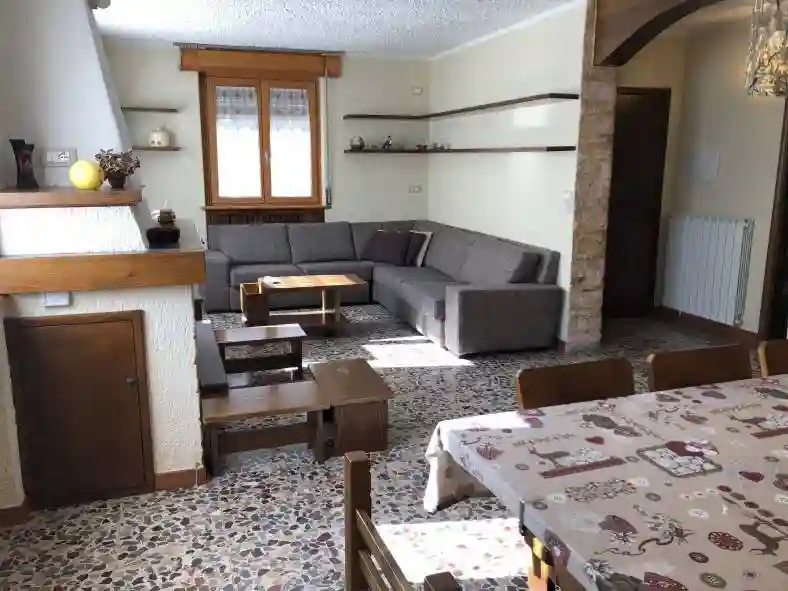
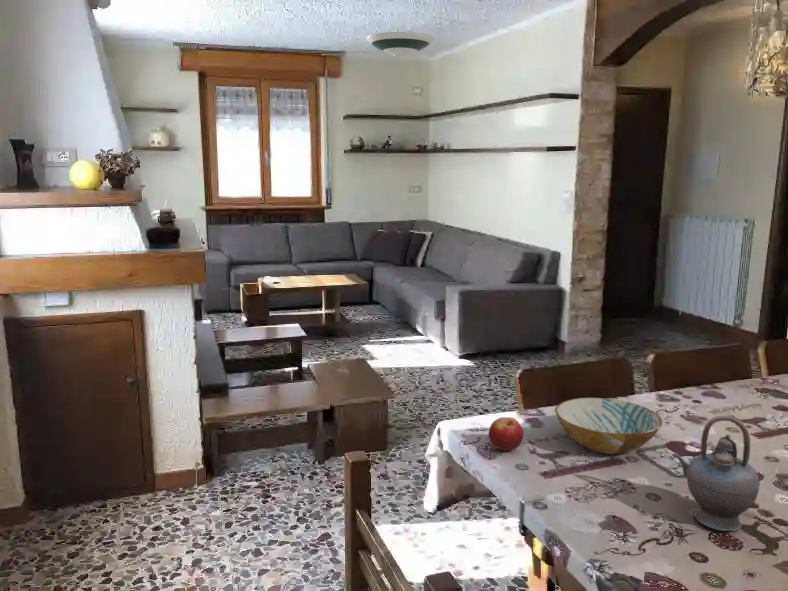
+ bowl [554,397,664,455]
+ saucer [365,31,436,58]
+ teapot [672,415,761,532]
+ fruit [488,416,525,452]
